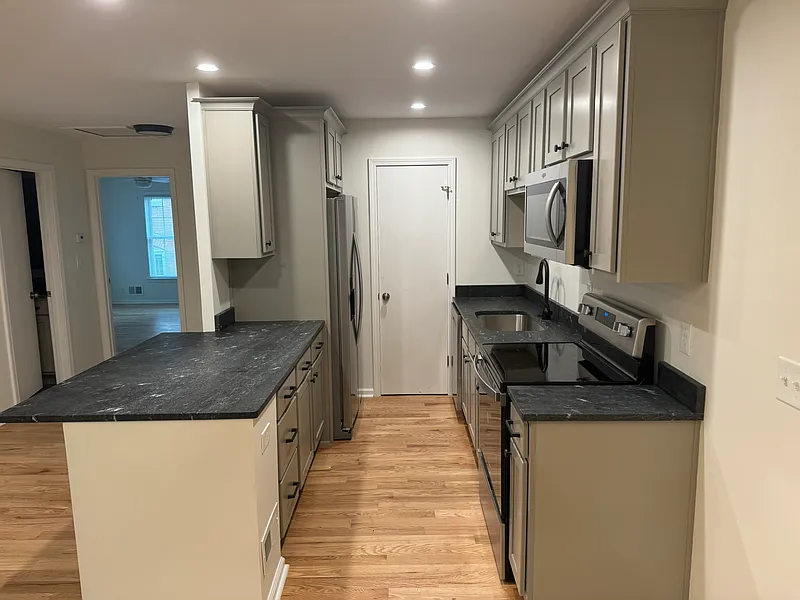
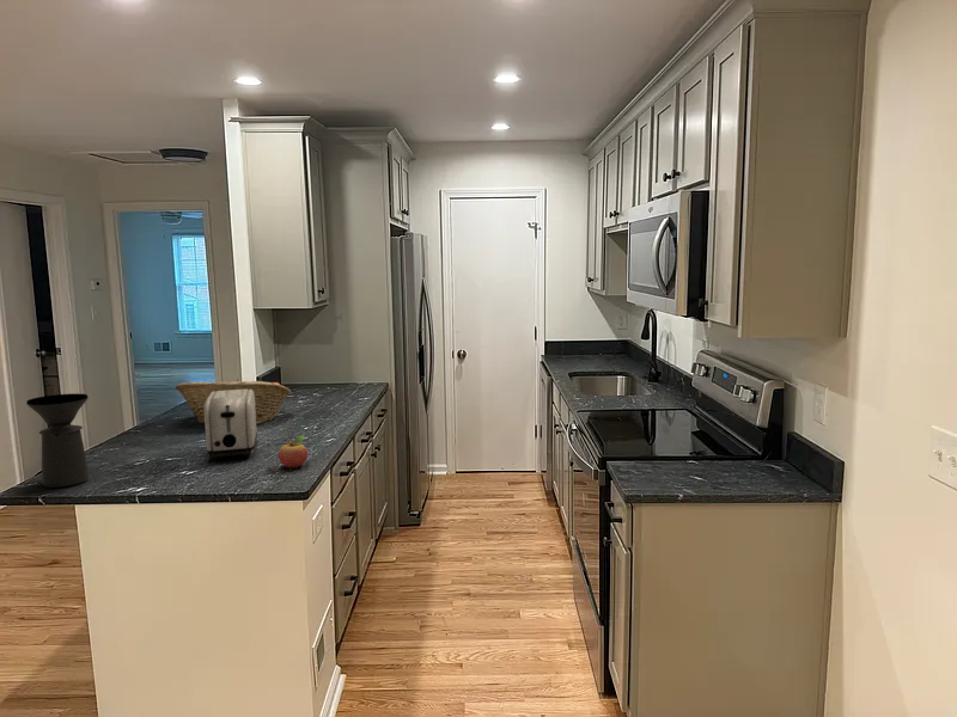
+ fruit [278,435,309,468]
+ toaster [203,390,258,461]
+ coffee maker [25,392,90,489]
+ fruit basket [175,378,292,424]
